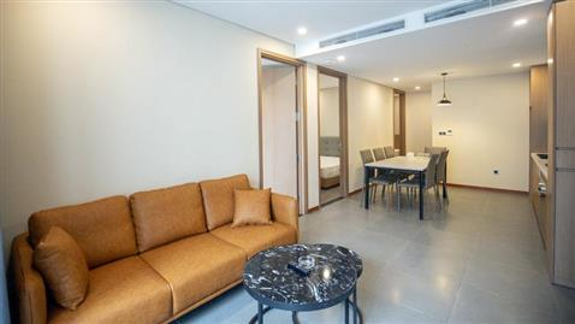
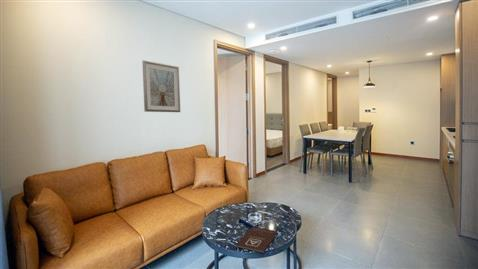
+ picture frame [141,59,181,113]
+ book [234,226,278,254]
